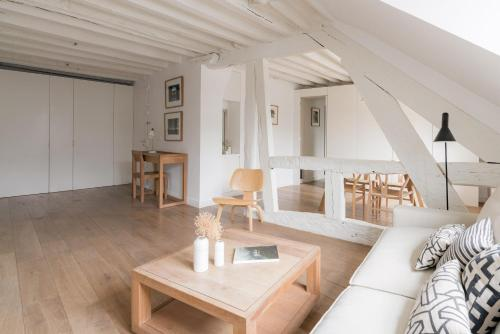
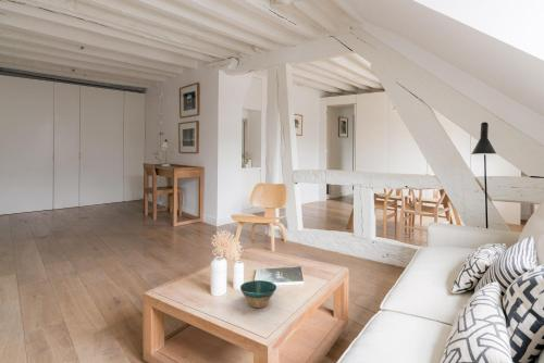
+ bowl [239,279,277,309]
